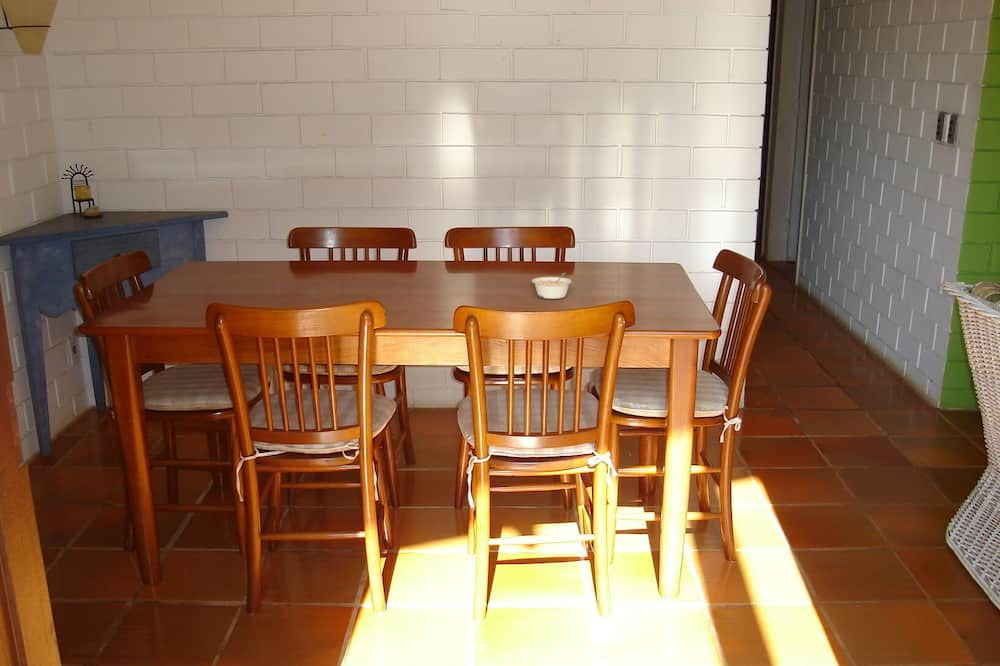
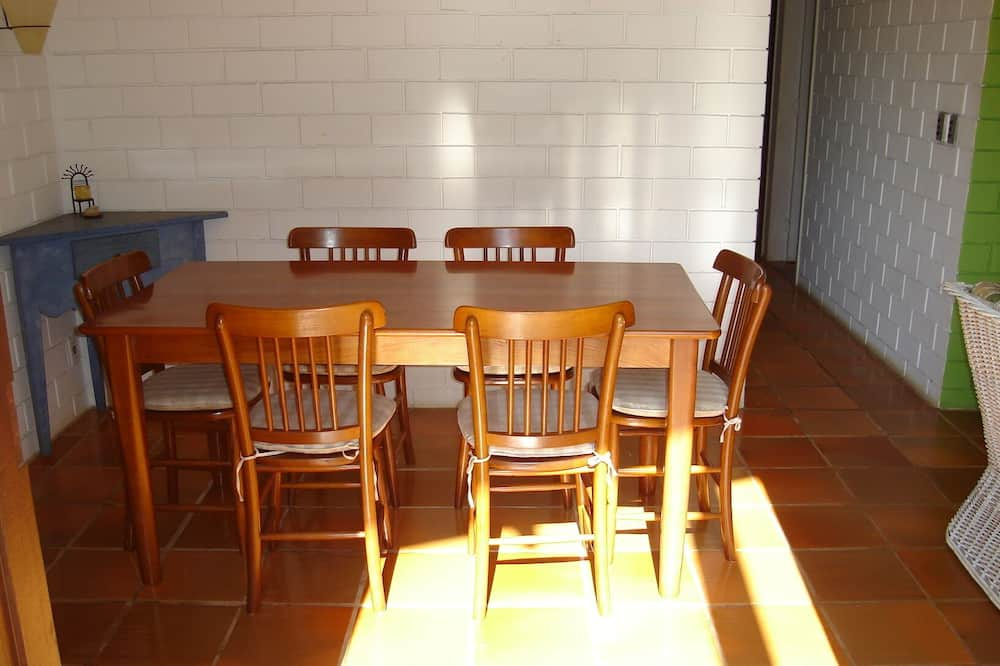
- legume [531,272,573,300]
